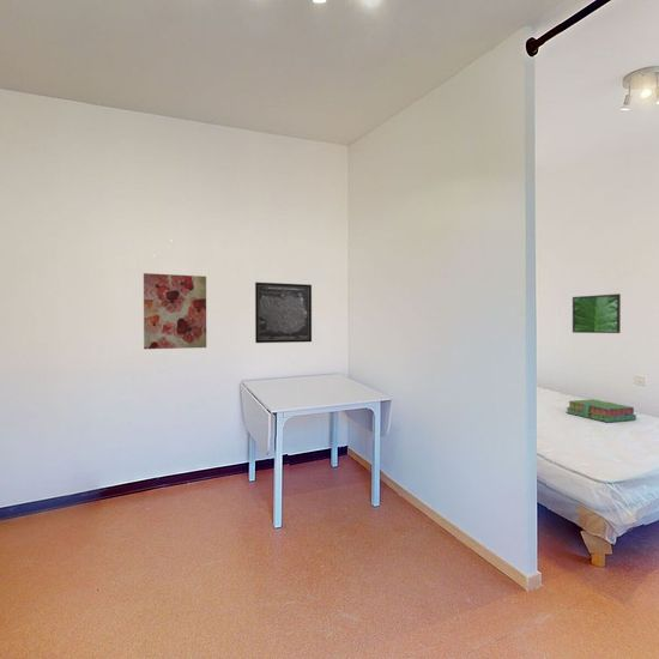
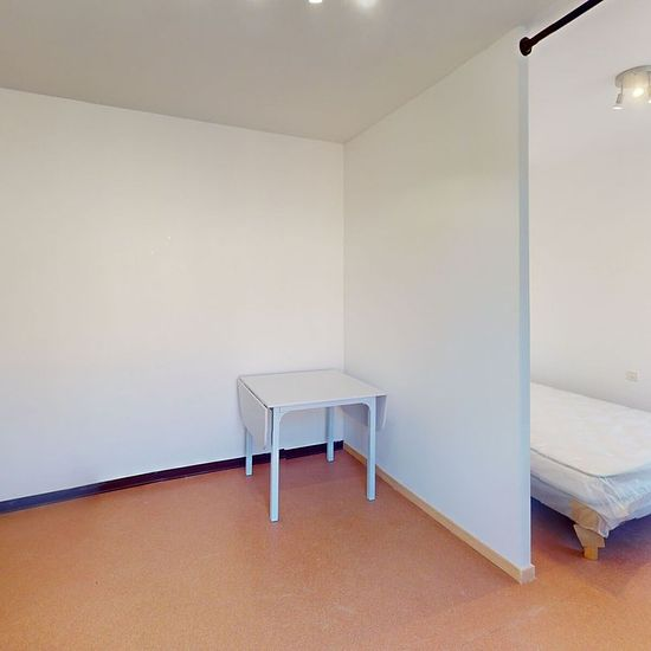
- wall art [143,272,207,350]
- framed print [572,292,622,334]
- wall art [254,282,313,344]
- stack of books [566,398,637,424]
